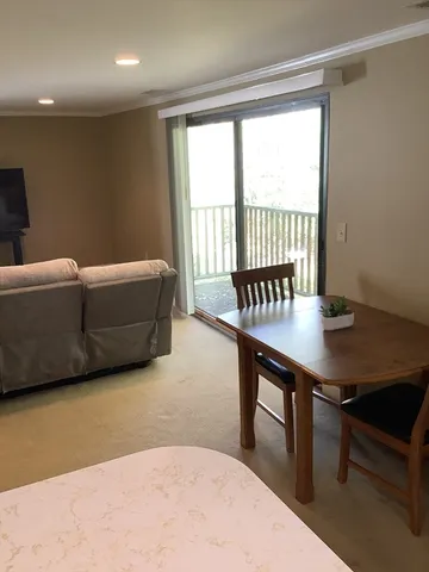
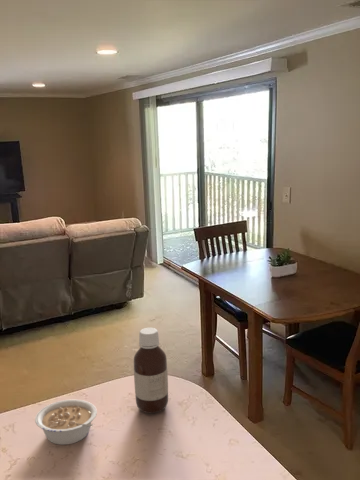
+ legume [34,399,98,446]
+ bottle [133,327,169,414]
